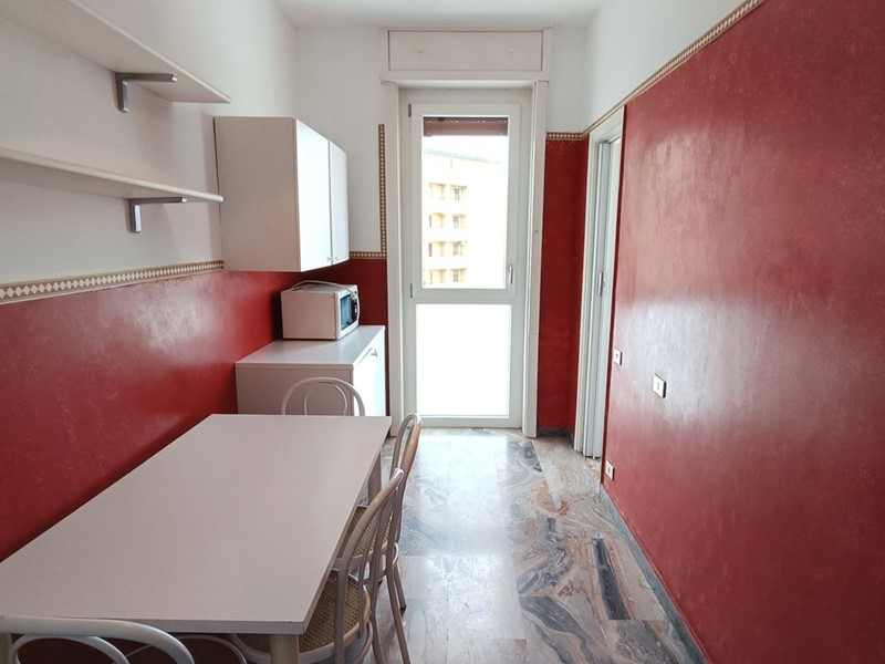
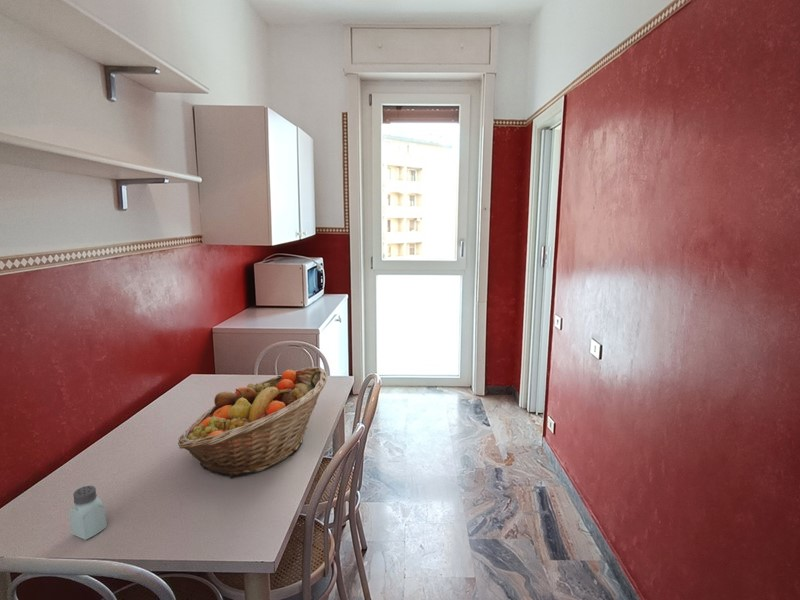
+ saltshaker [68,485,108,541]
+ fruit basket [177,366,328,479]
